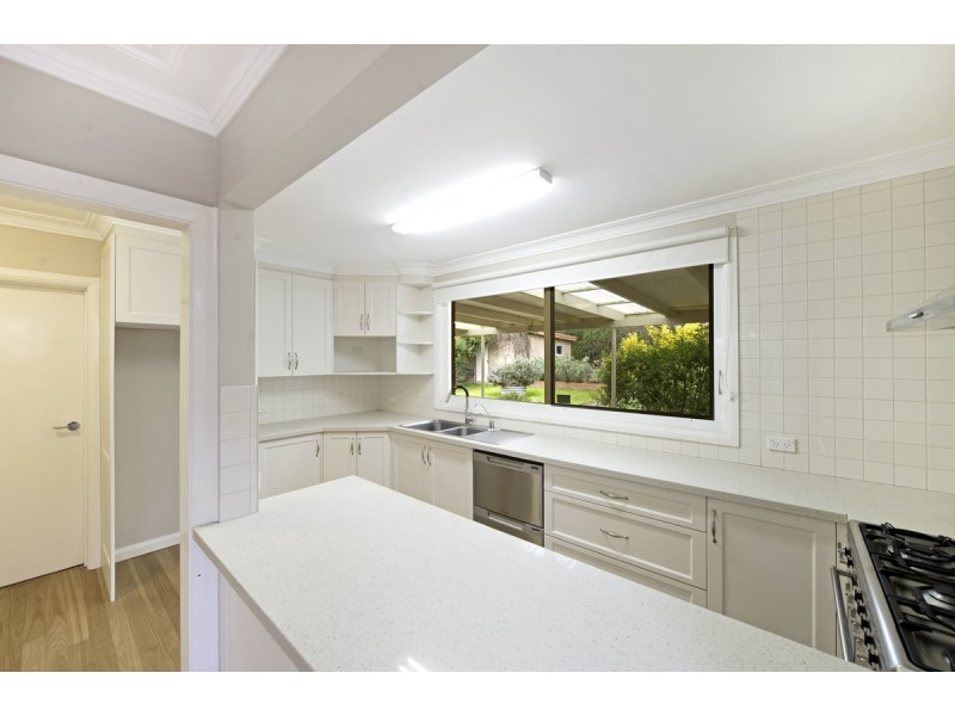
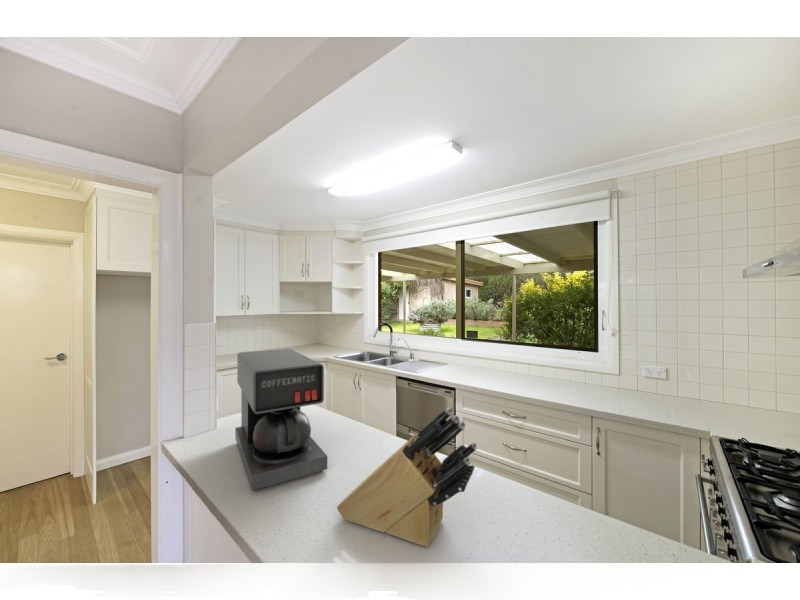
+ coffee maker [234,348,328,491]
+ knife block [336,406,479,548]
